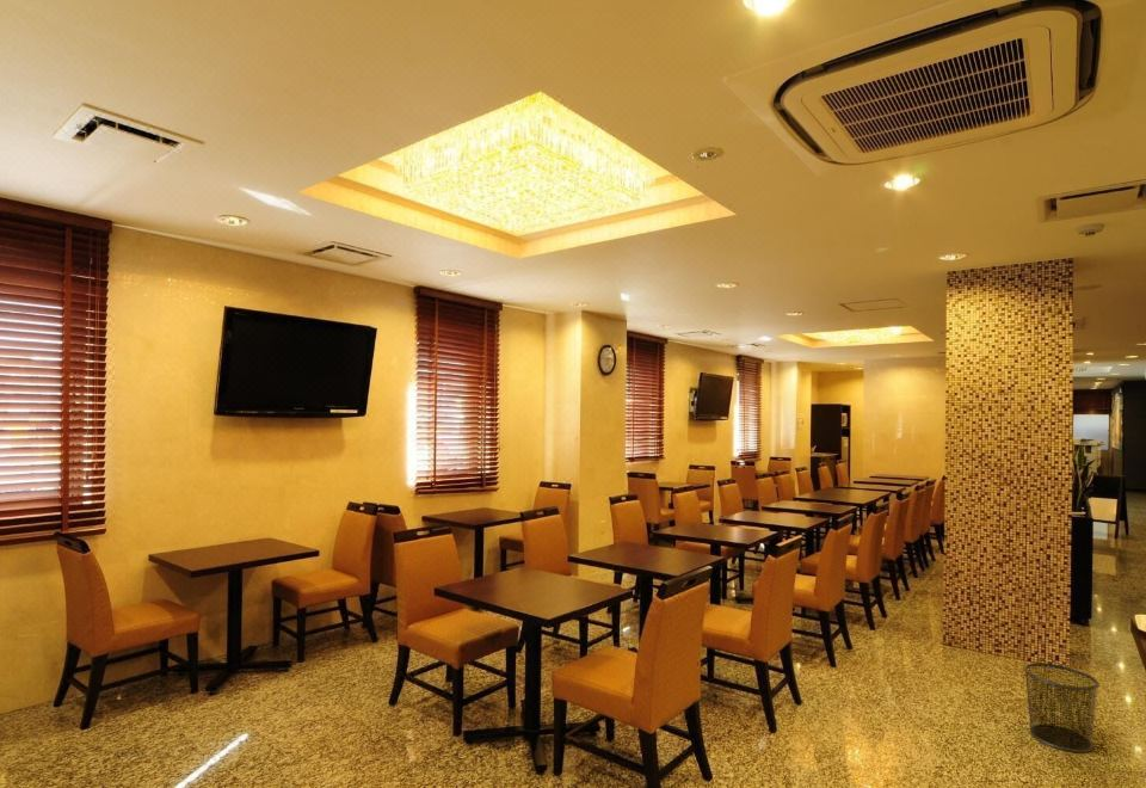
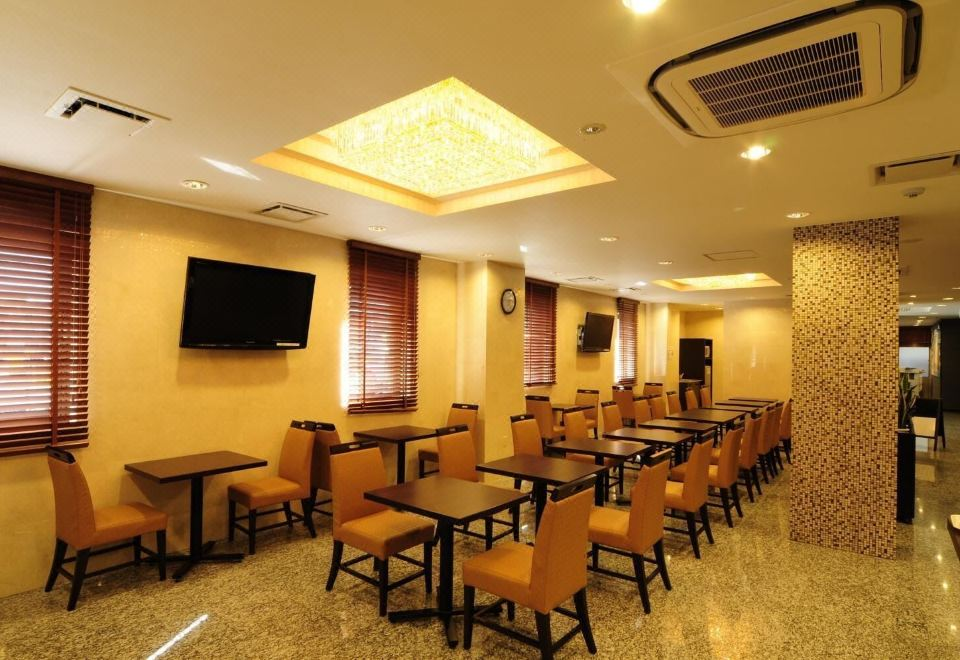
- waste bin [1023,661,1101,753]
